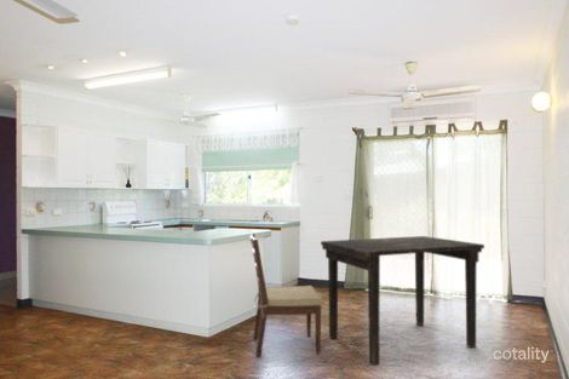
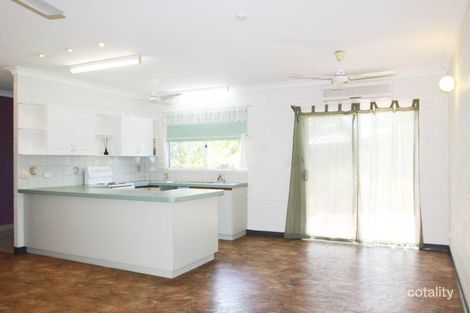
- dining table [320,235,485,367]
- chair [248,232,323,358]
